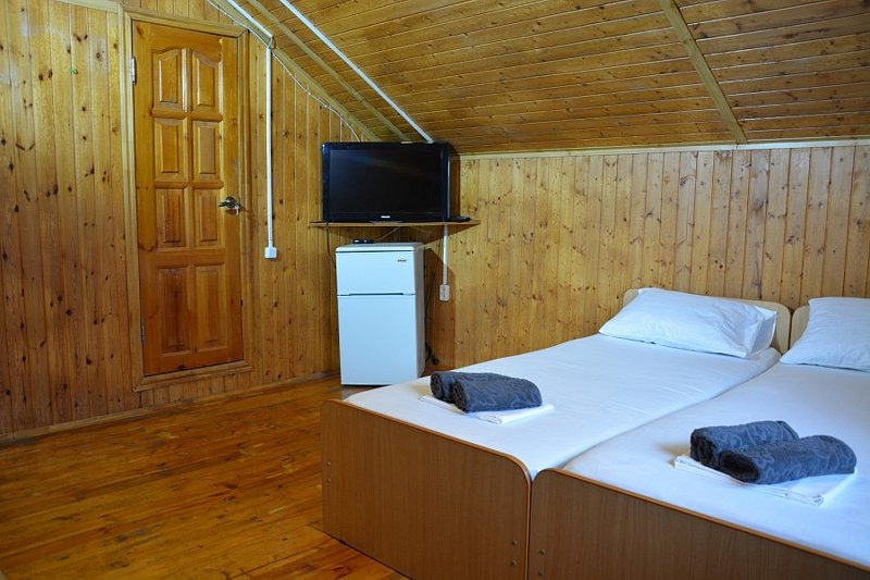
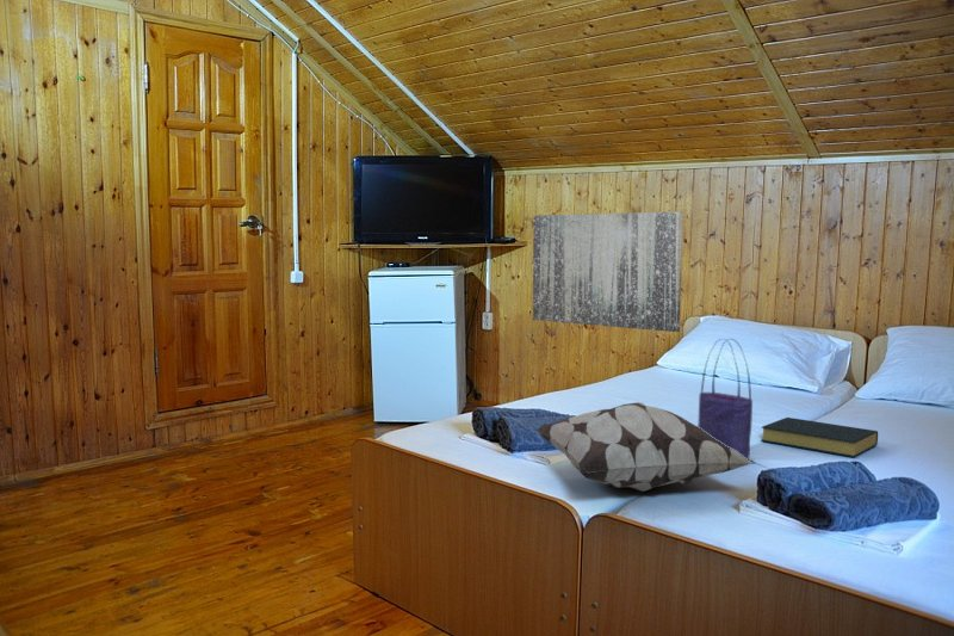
+ decorative pillow [534,402,757,493]
+ wall art [532,210,683,333]
+ tote bag [696,338,754,461]
+ hardback book [760,416,879,458]
